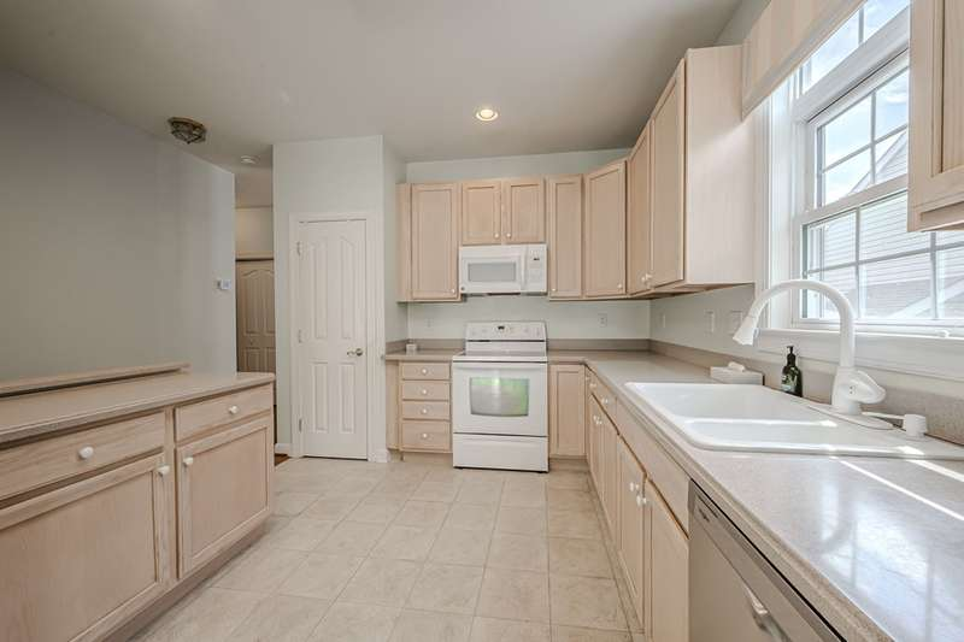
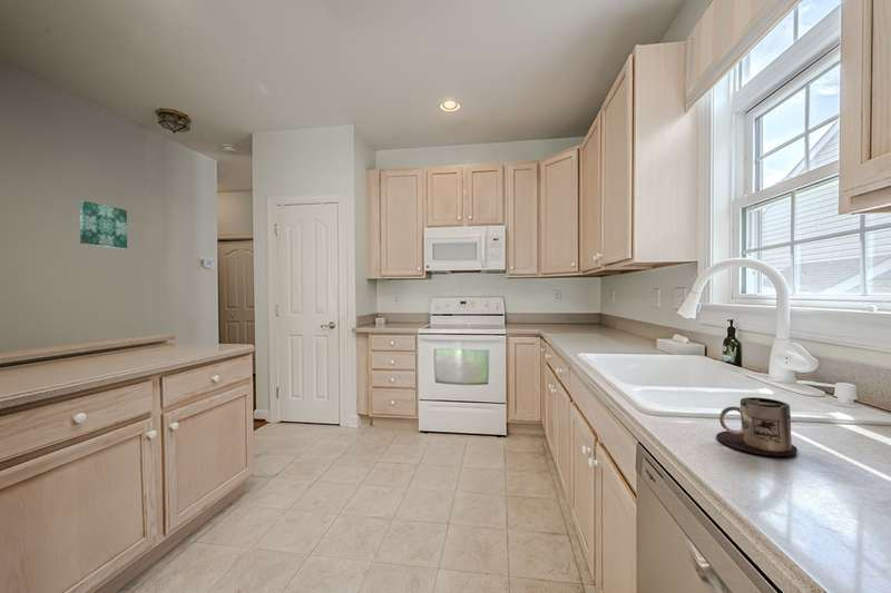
+ wall art [79,199,128,250]
+ mug [715,396,799,457]
